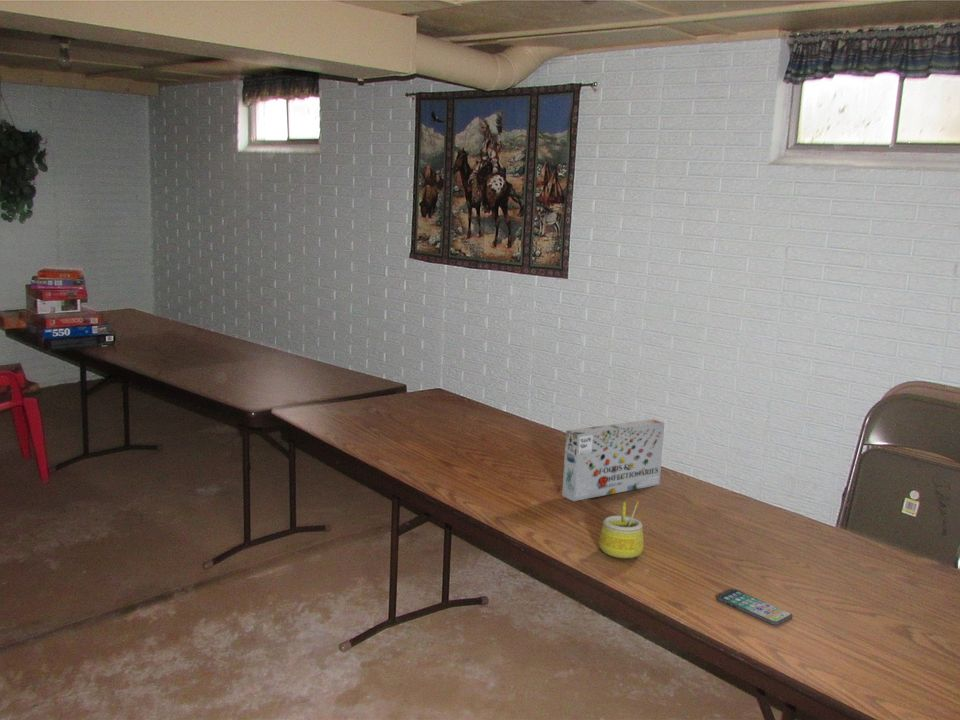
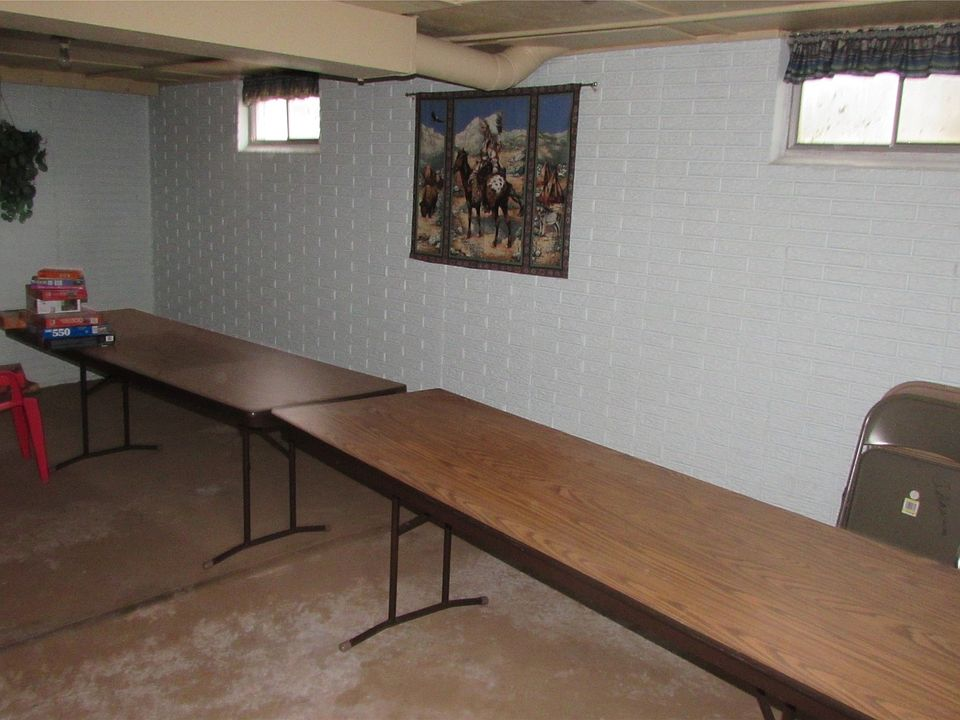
- board game [561,418,665,502]
- smartphone [716,589,793,626]
- mug [598,500,645,559]
